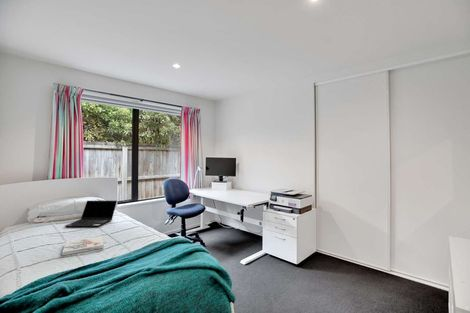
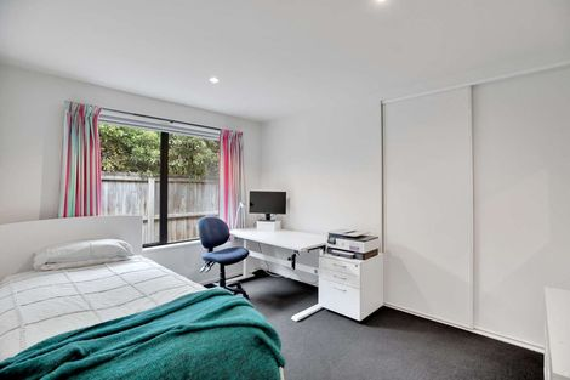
- laptop computer [64,200,118,228]
- book [61,235,104,256]
